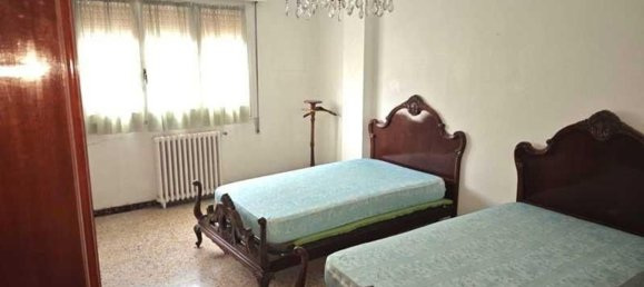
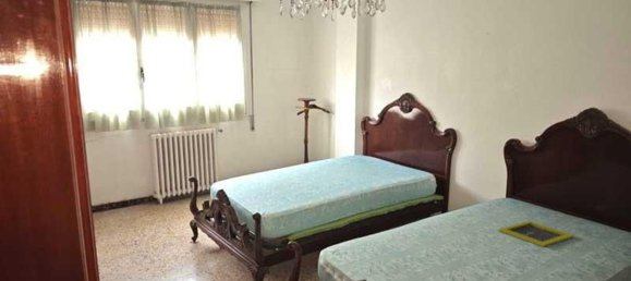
+ tray [498,220,575,247]
